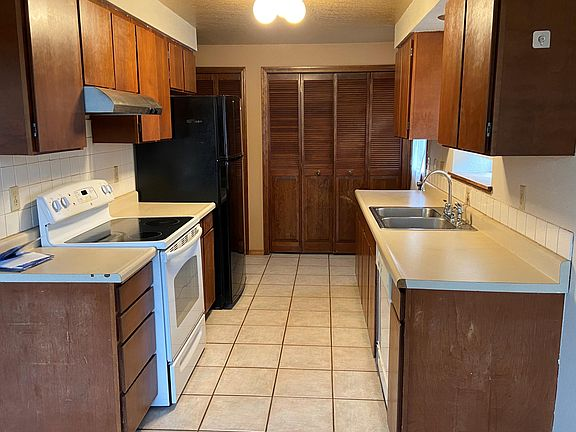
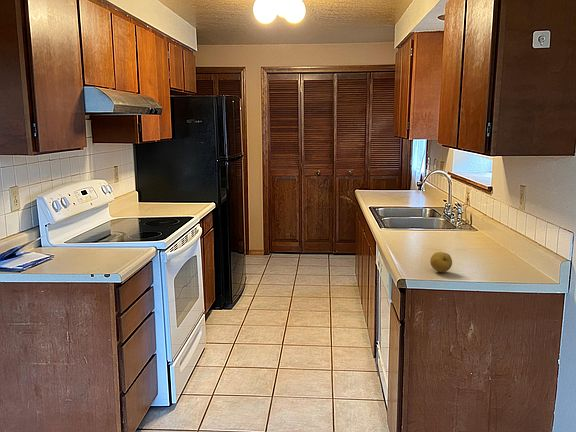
+ fruit [429,251,453,273]
